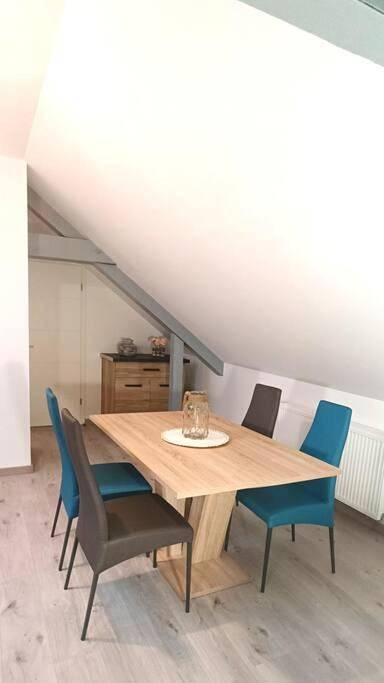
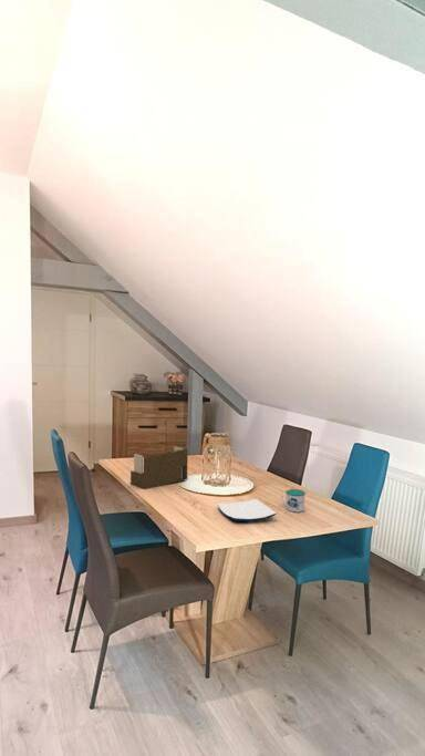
+ plate [217,498,278,522]
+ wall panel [129,445,189,490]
+ mug [280,488,307,512]
